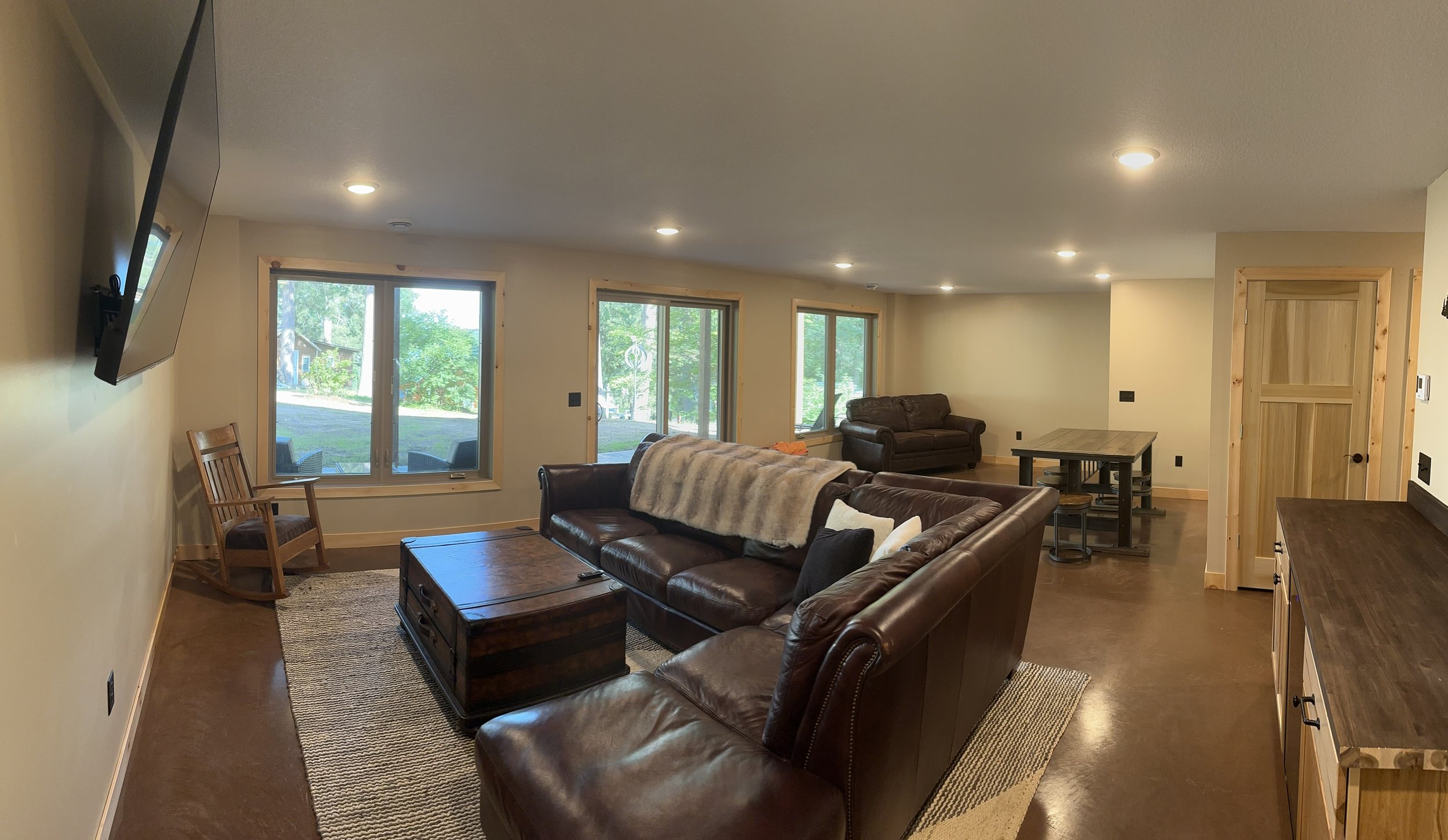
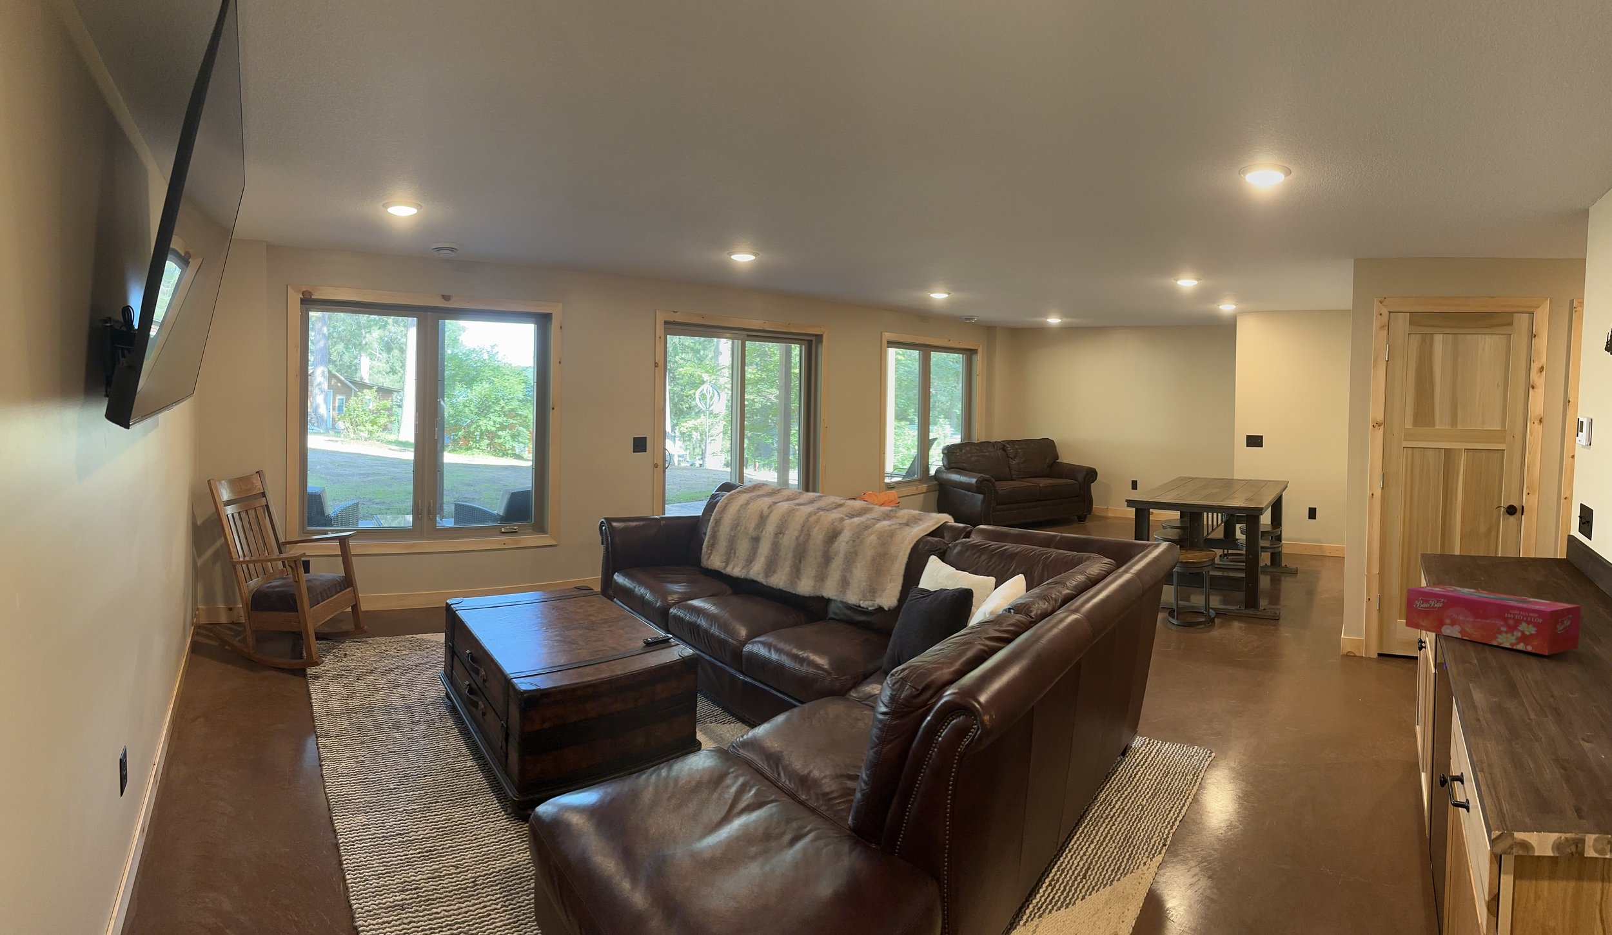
+ tissue box [1405,583,1581,656]
